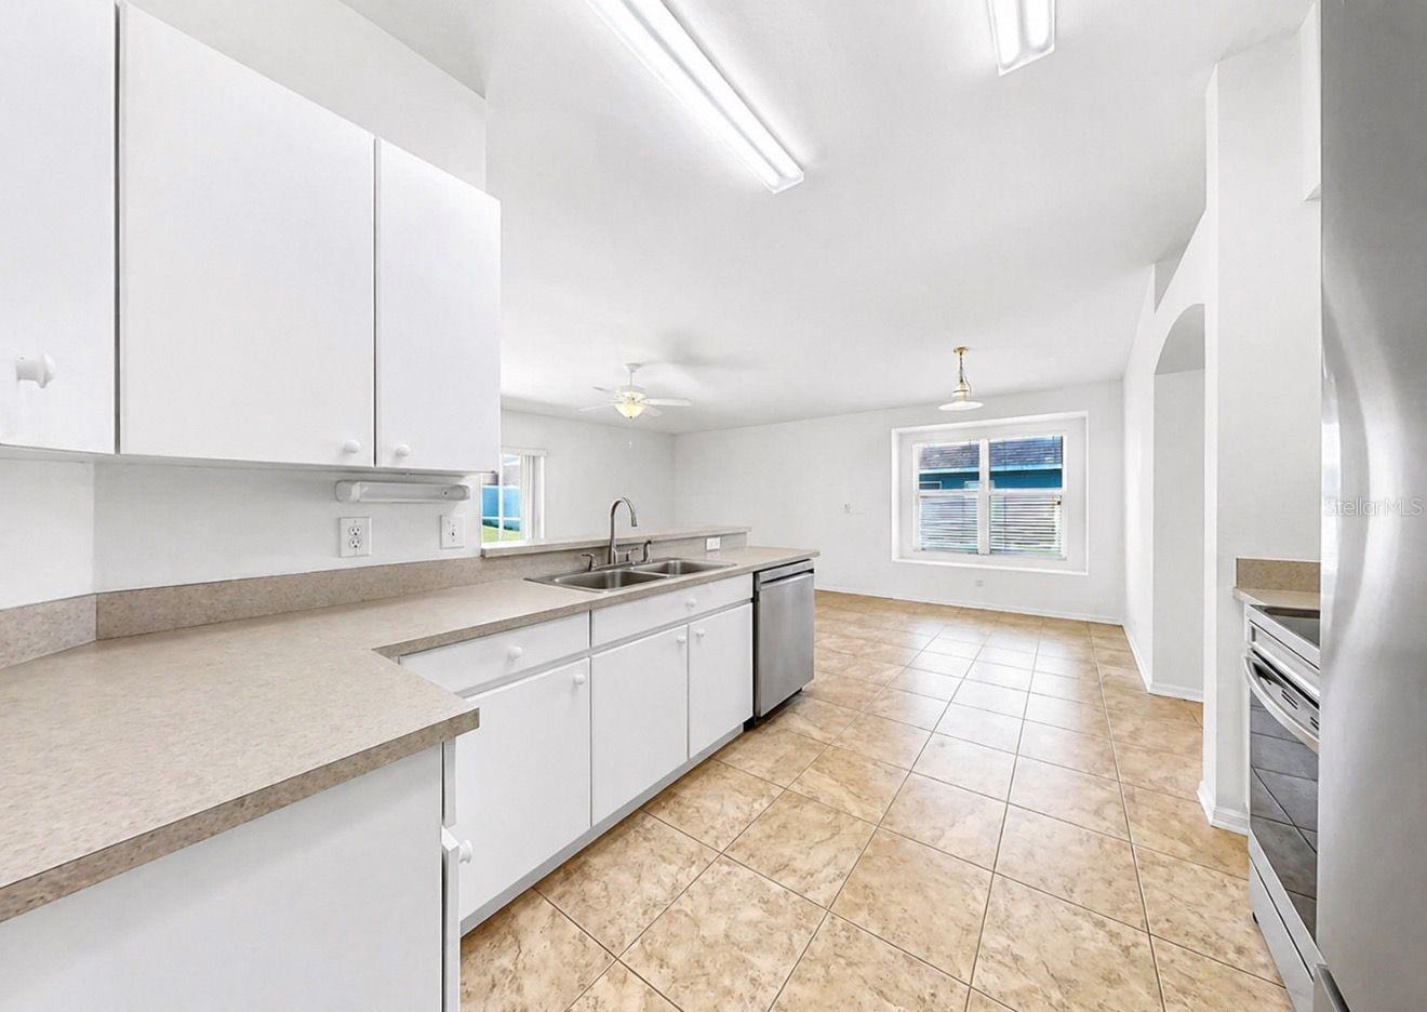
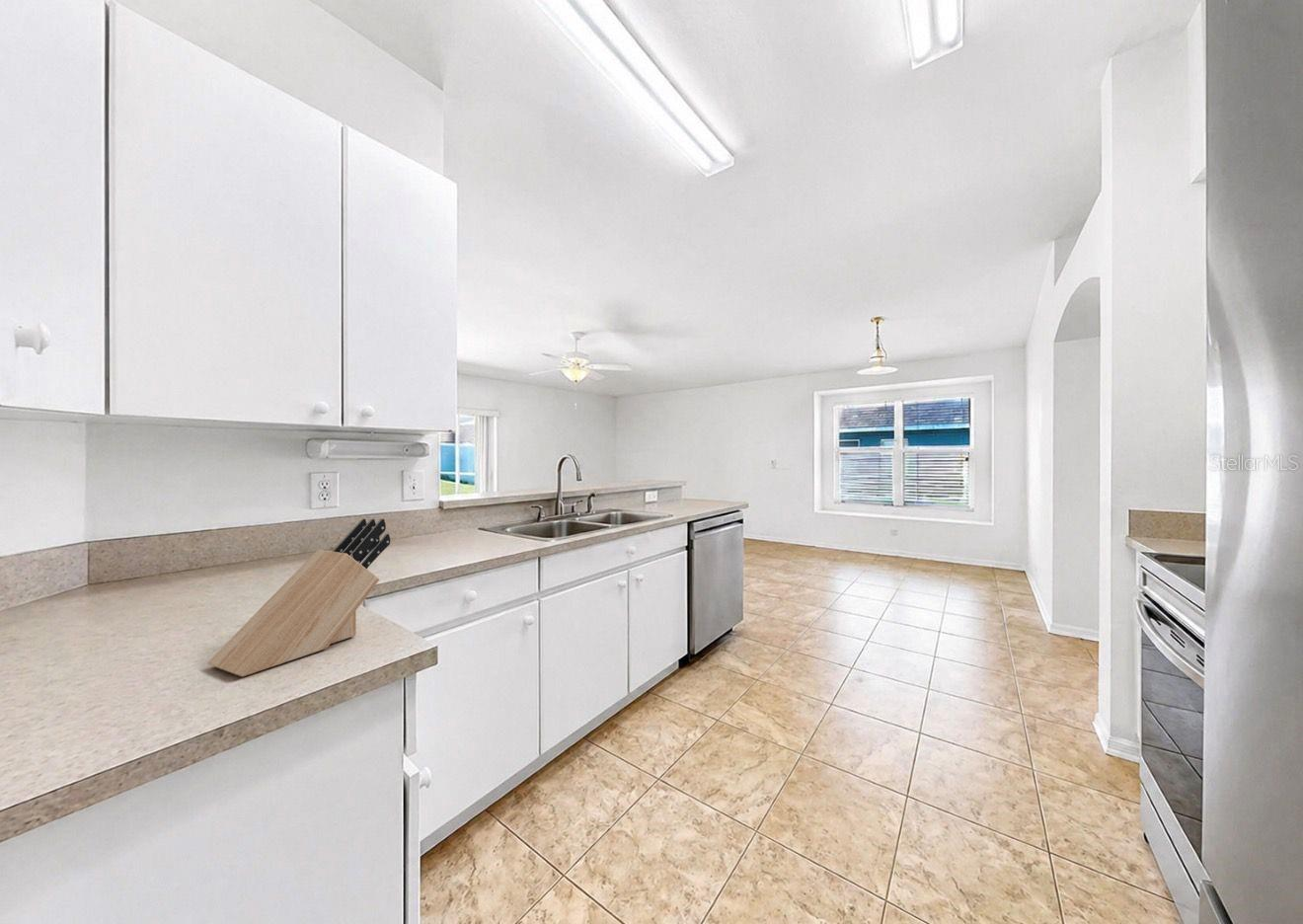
+ knife block [206,518,391,677]
